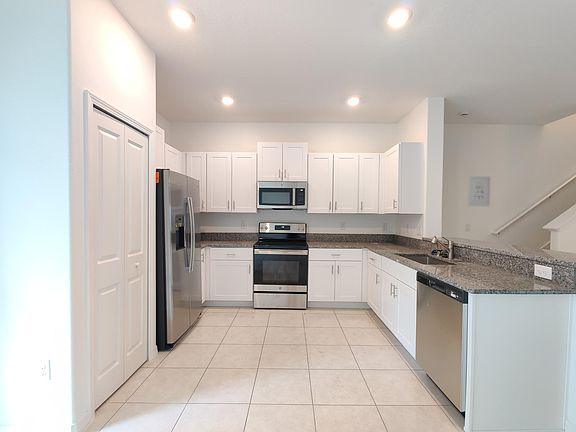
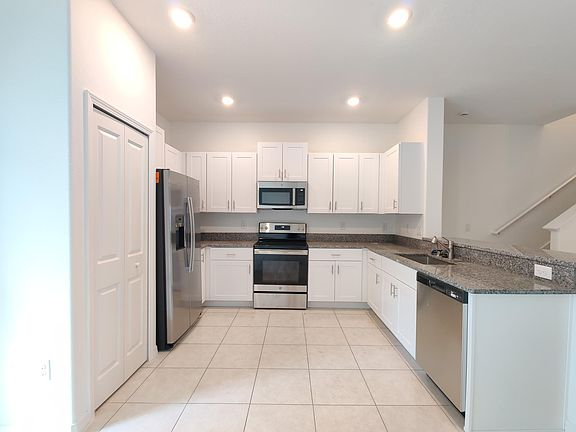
- wall art [467,175,492,207]
